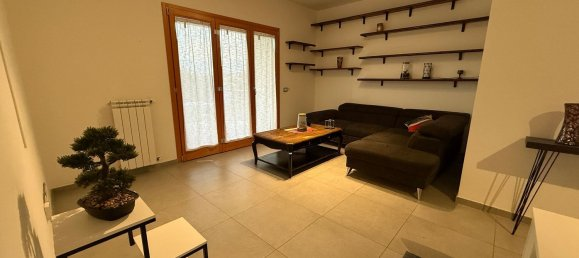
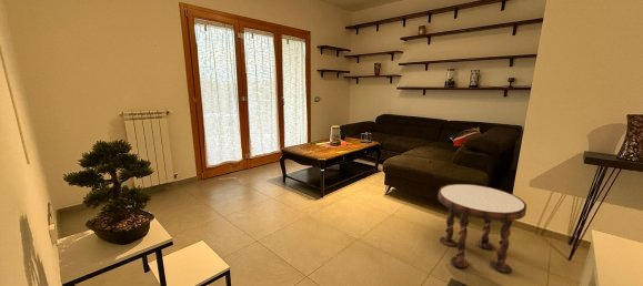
+ side table [436,183,528,274]
